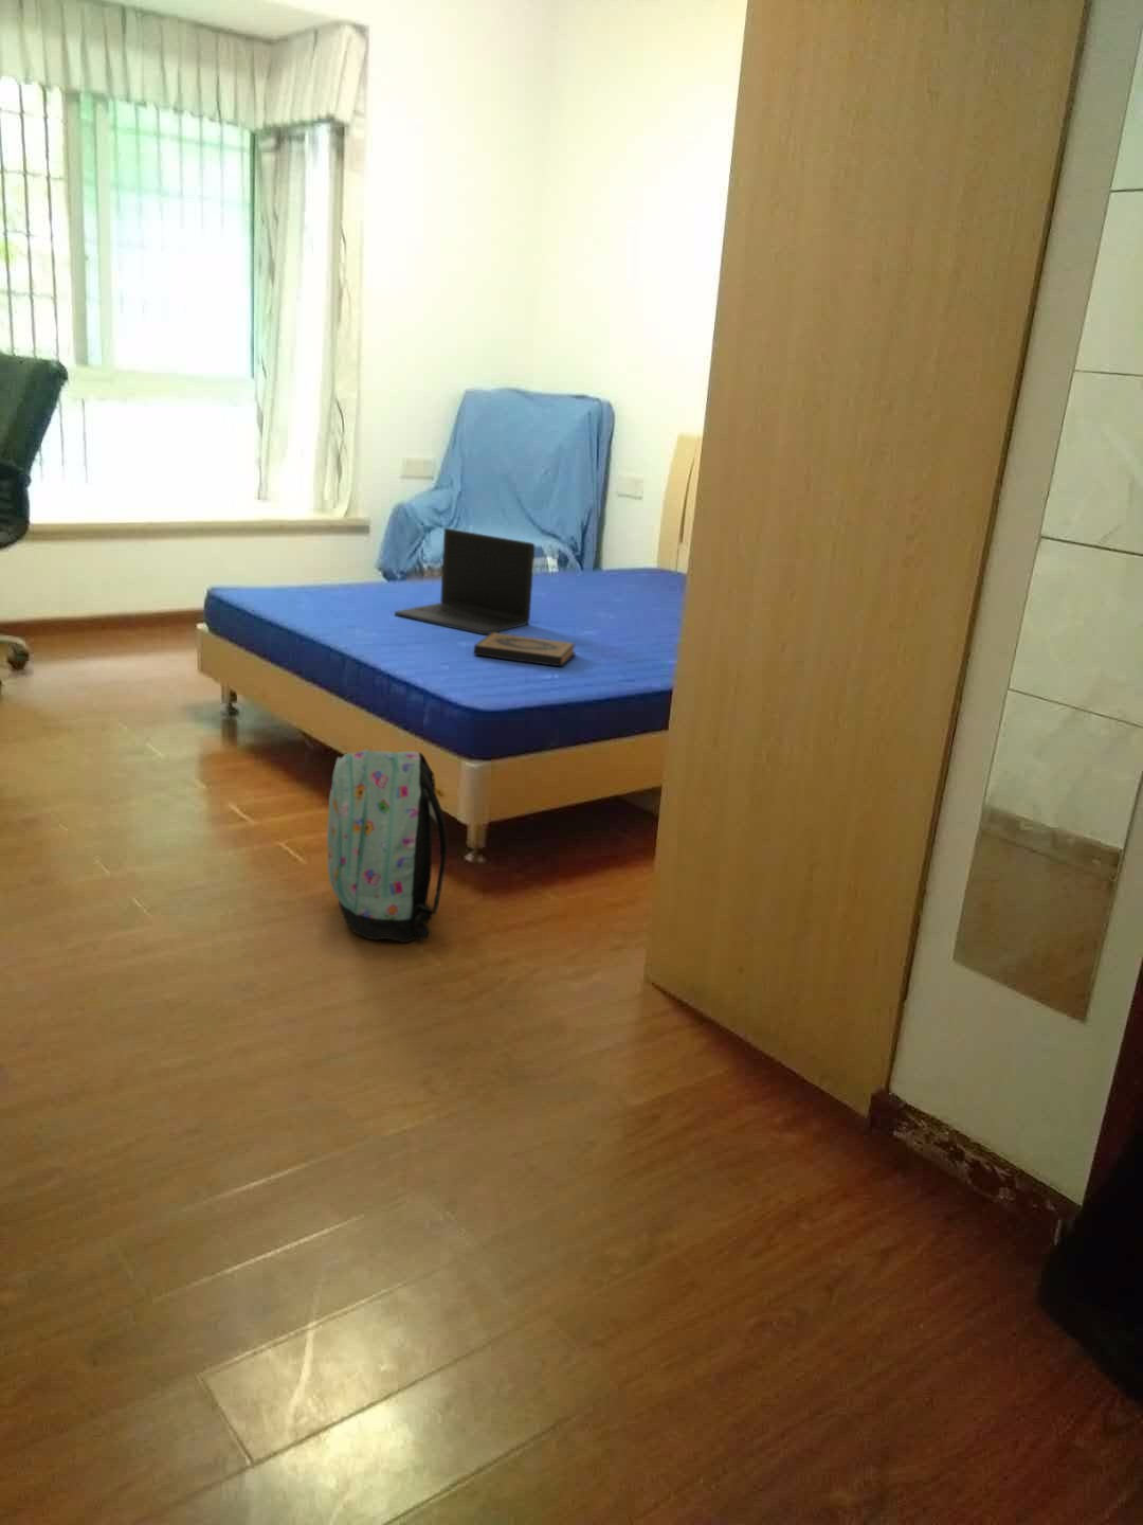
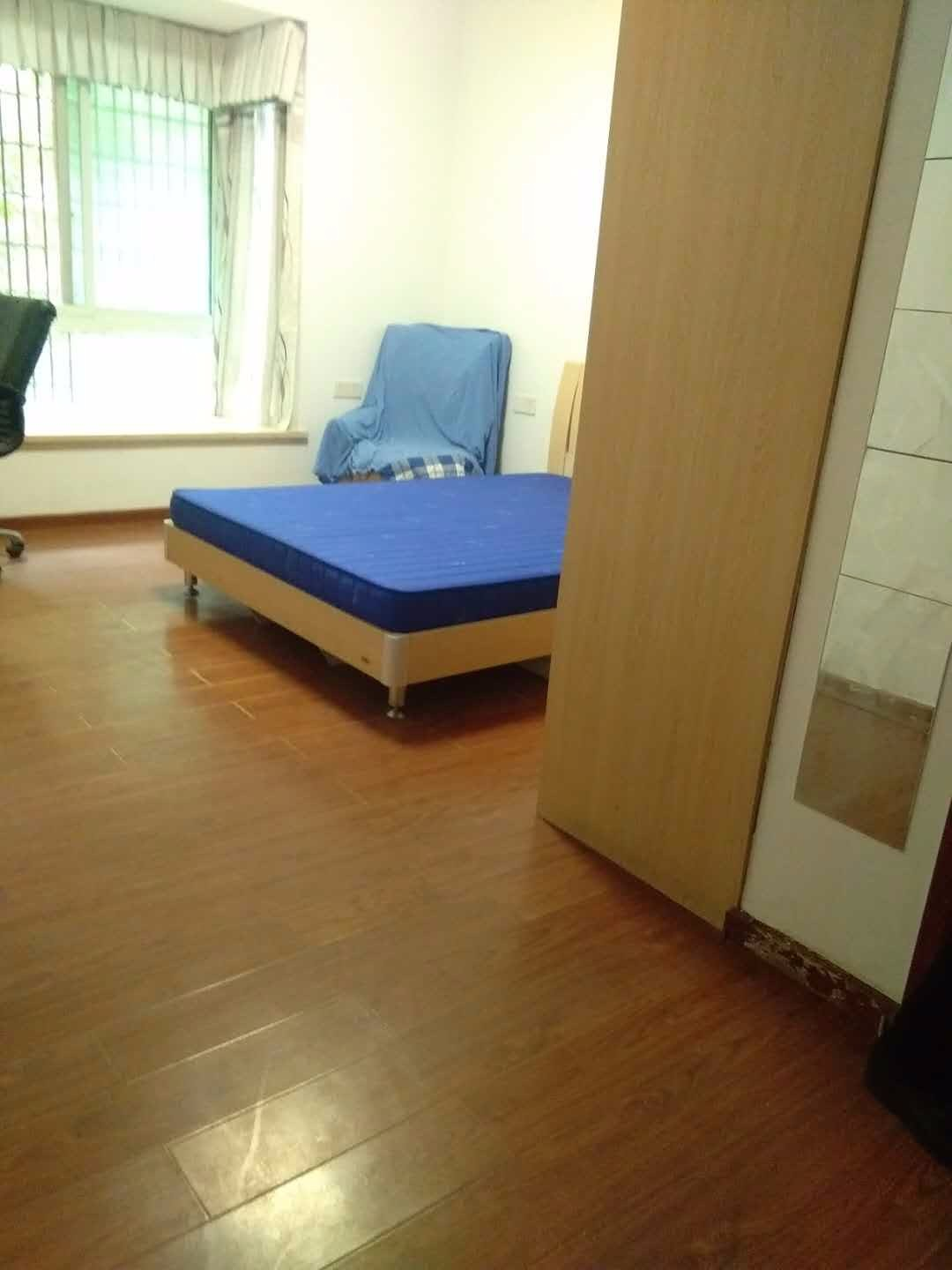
- laptop [394,527,535,635]
- backpack [325,748,448,944]
- hardback book [473,633,576,668]
